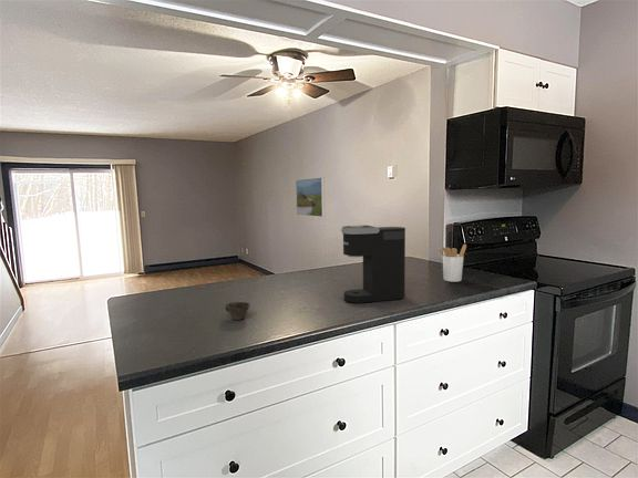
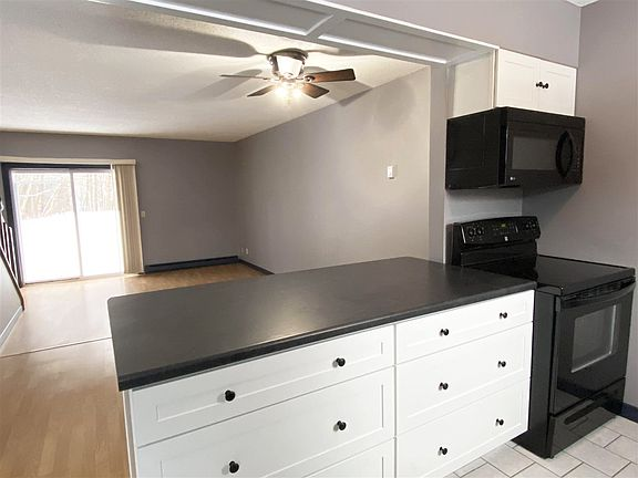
- coffee maker [340,225,407,304]
- utensil holder [438,243,467,283]
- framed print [295,176,326,218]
- cup [225,301,251,321]
